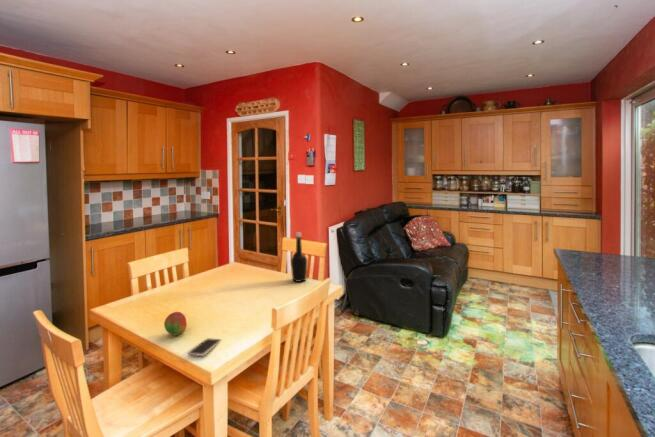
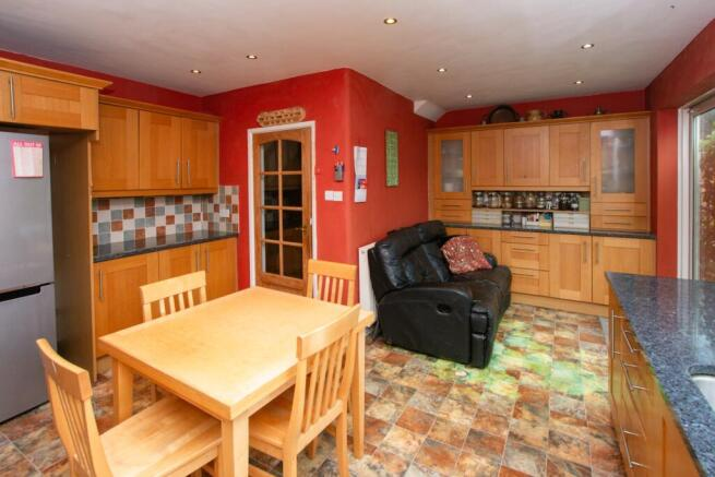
- fruit [163,311,188,336]
- bottle [290,231,308,283]
- smartphone [187,337,223,357]
